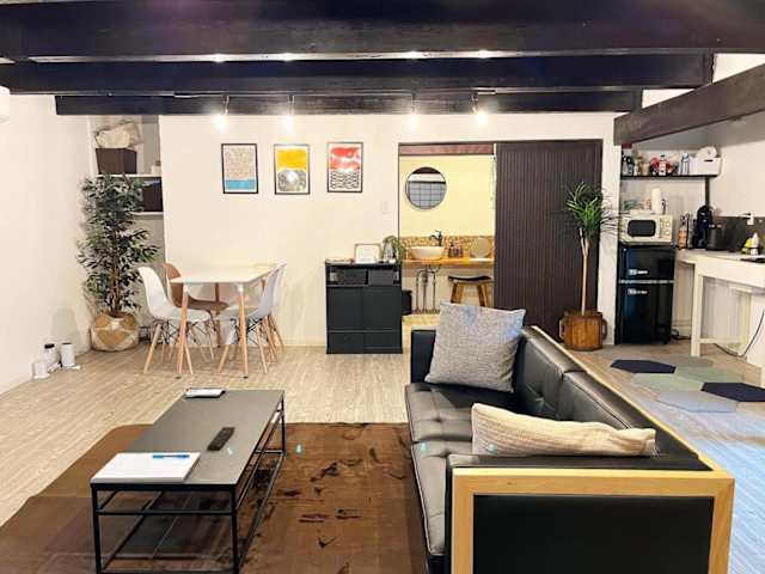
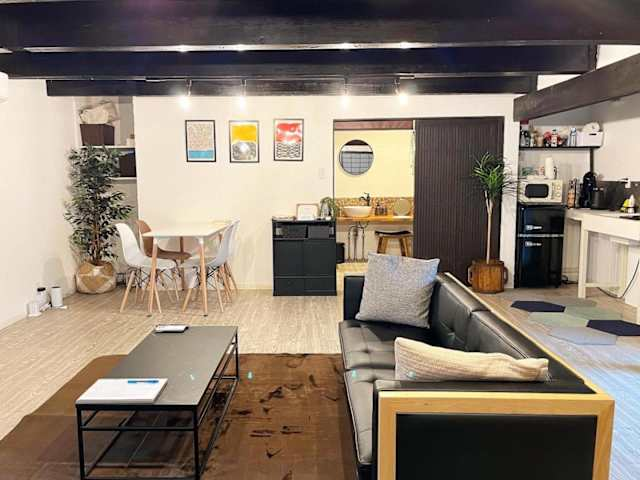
- remote control [206,426,237,452]
